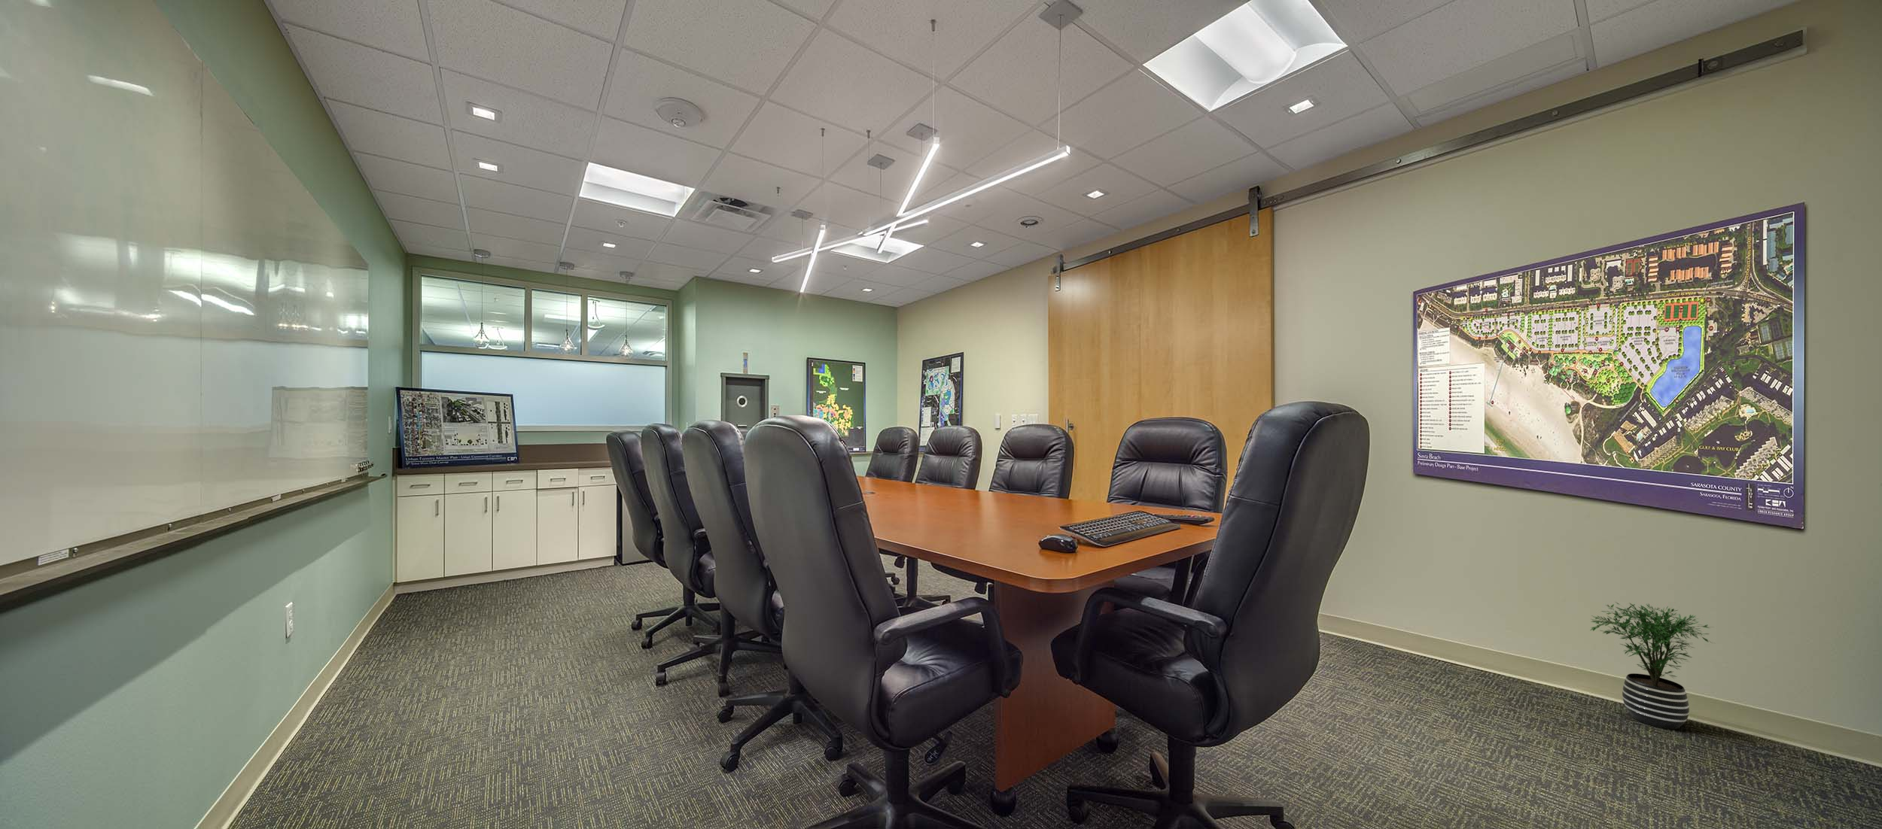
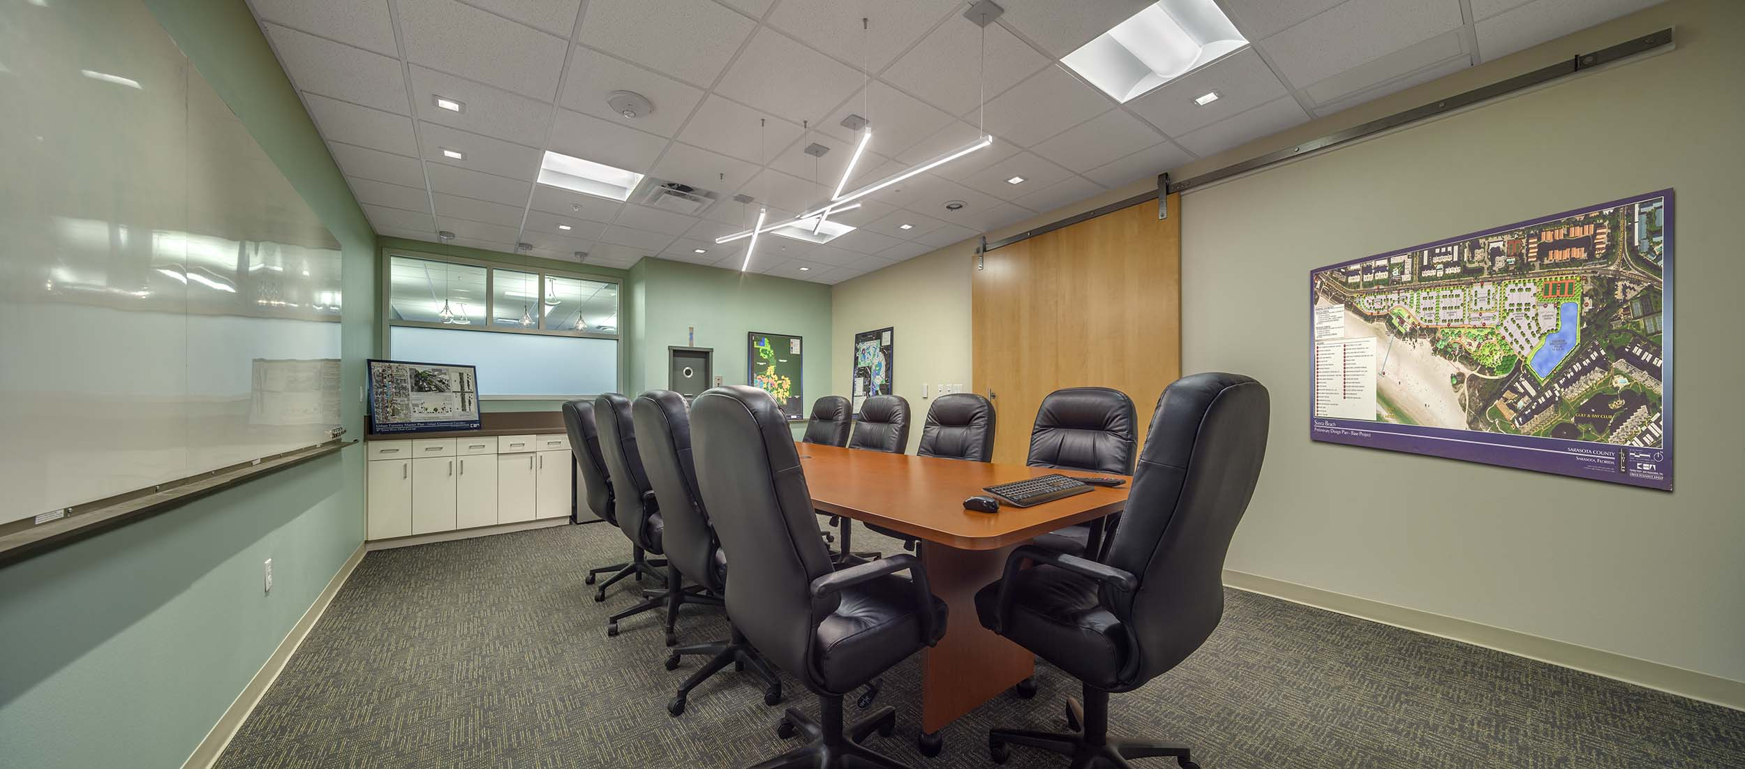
- potted plant [1590,601,1715,729]
